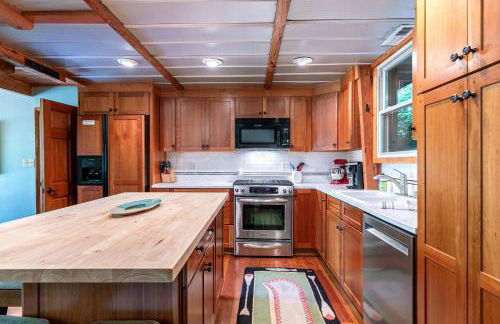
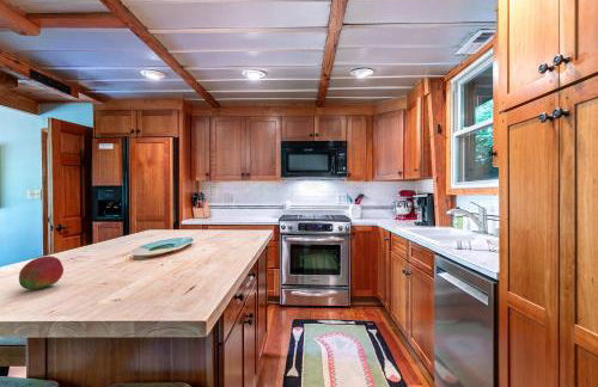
+ fruit [18,254,65,290]
